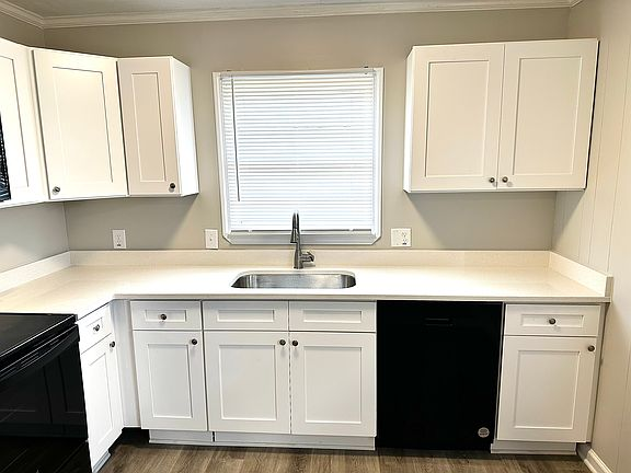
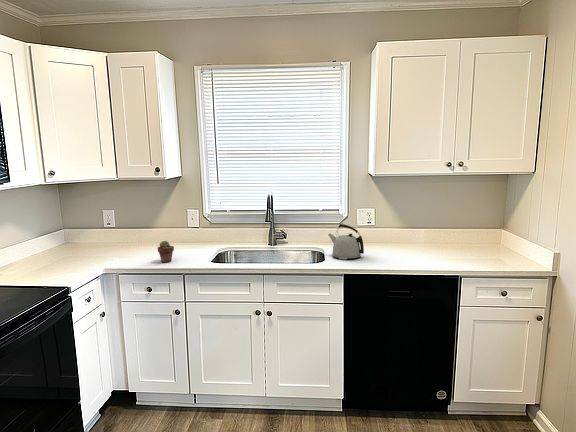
+ potted succulent [157,240,175,264]
+ kettle [327,223,365,261]
